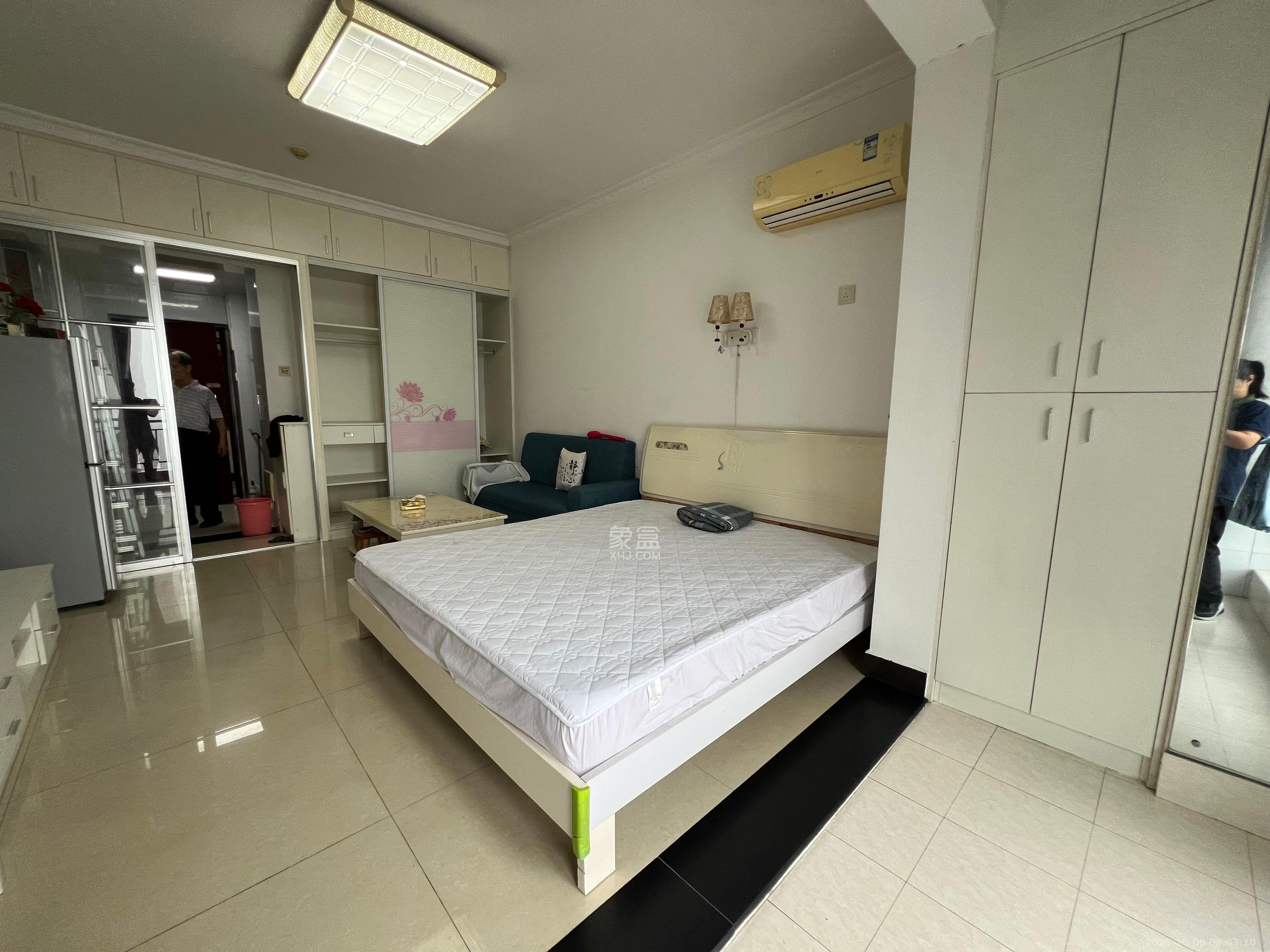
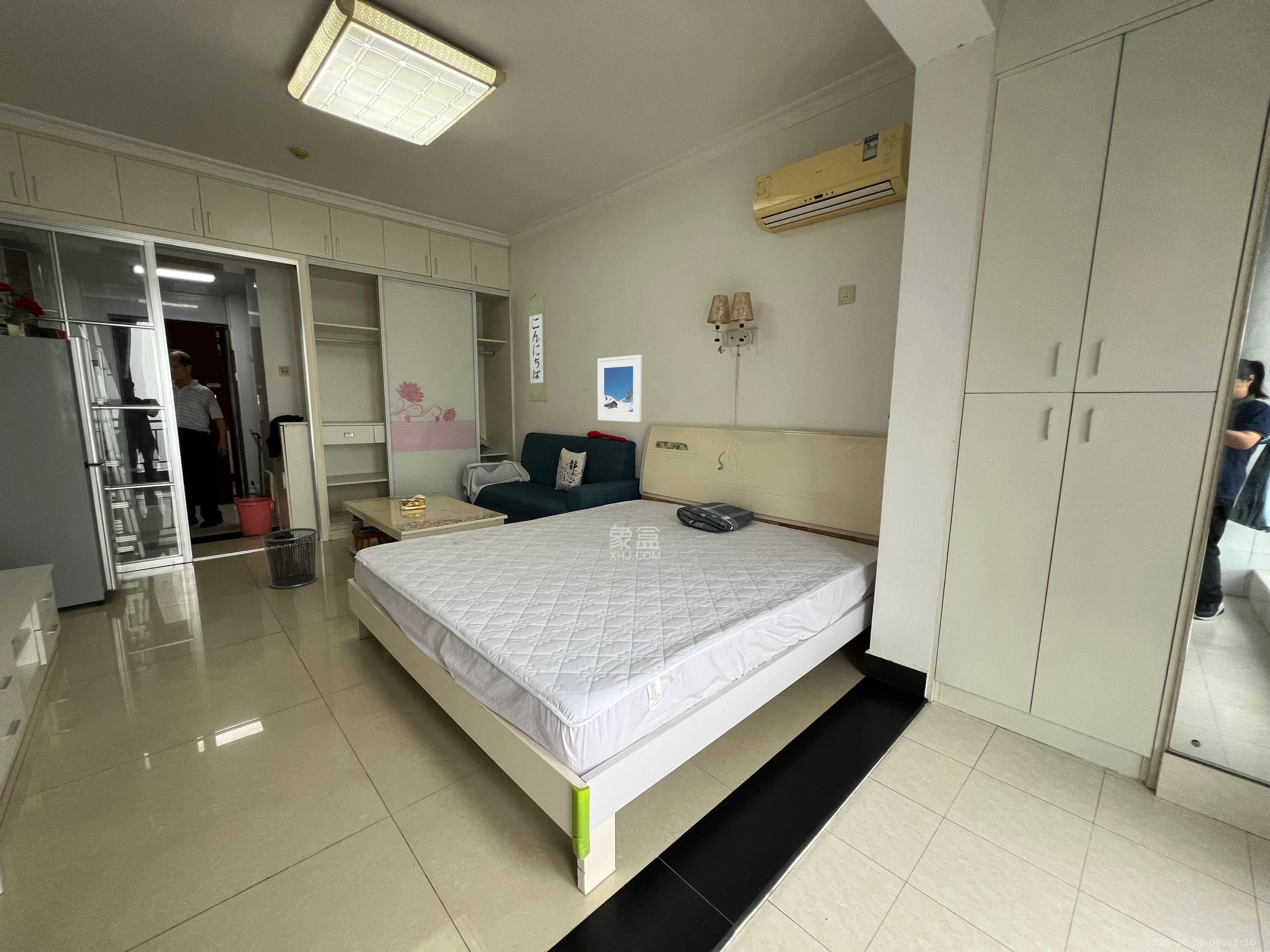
+ waste bin [260,528,318,589]
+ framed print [597,354,643,423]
+ wall scroll [527,294,547,402]
